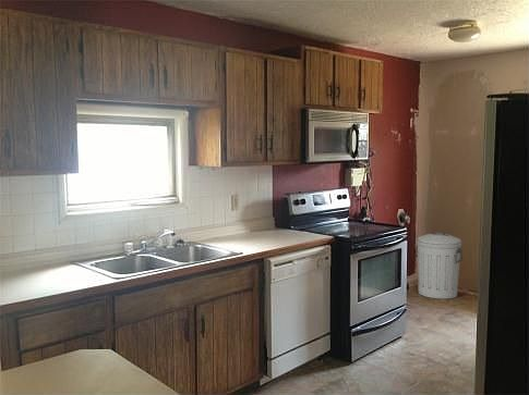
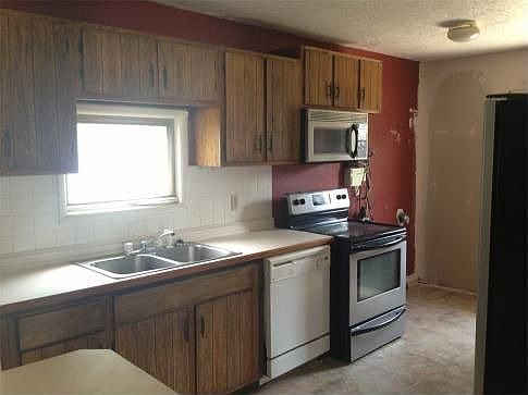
- trash can [414,231,464,299]
